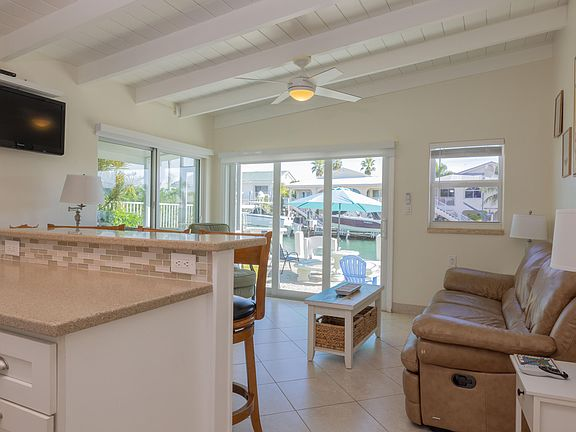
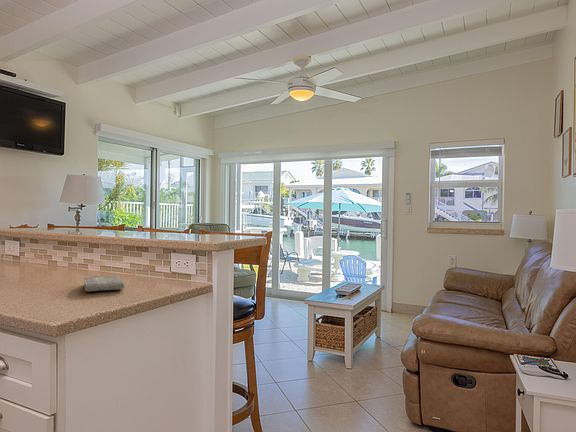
+ washcloth [83,274,126,292]
